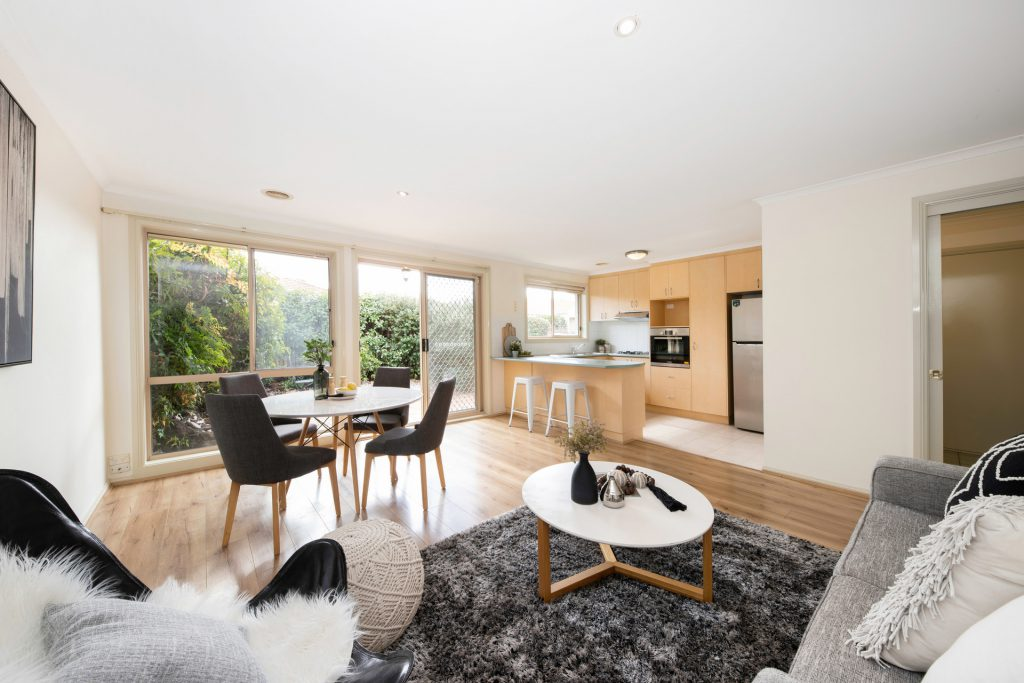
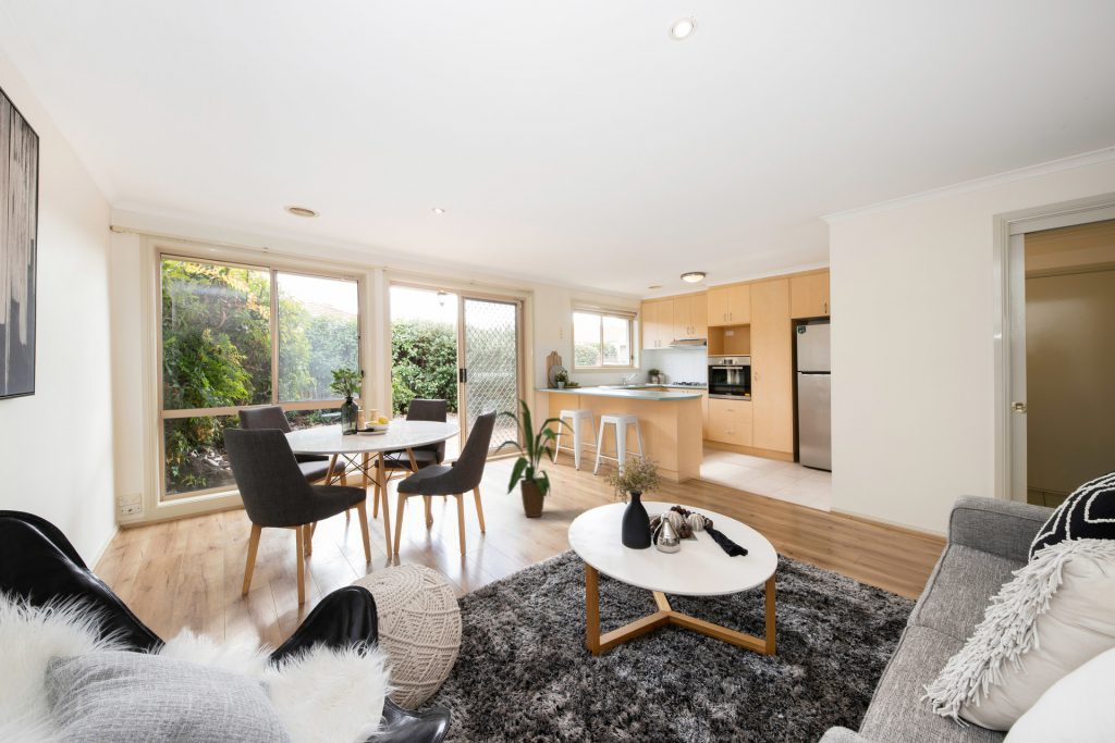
+ house plant [492,396,576,518]
